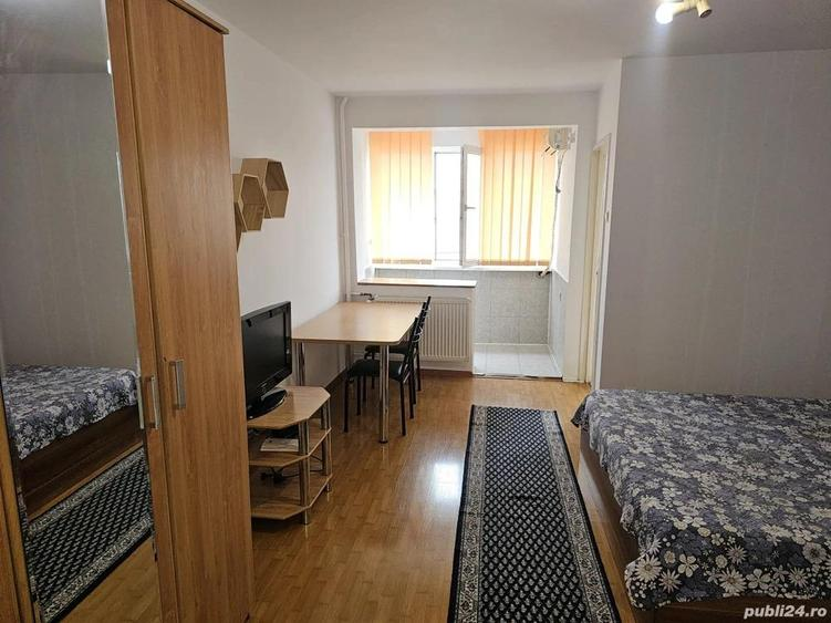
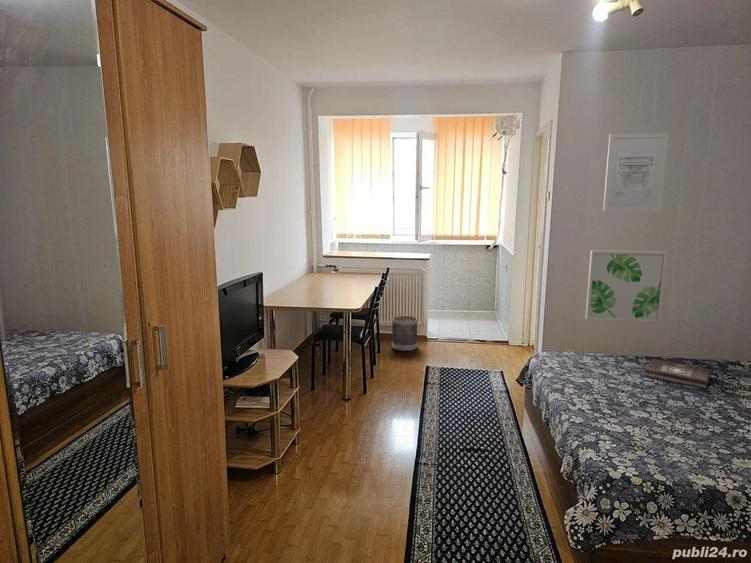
+ wall art [602,132,670,213]
+ wall art [584,249,669,323]
+ wastebasket [391,315,419,352]
+ first aid kit [644,358,712,390]
